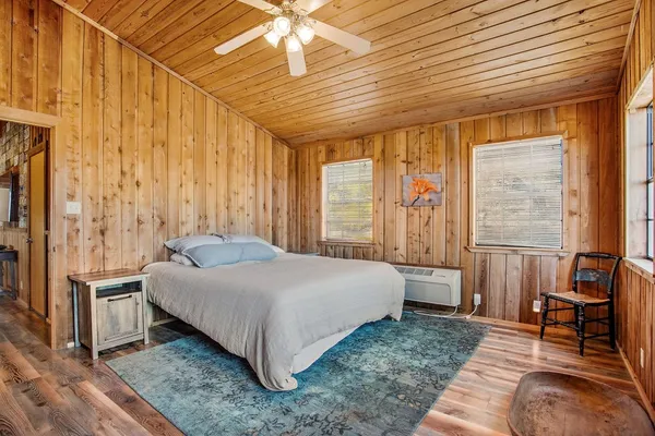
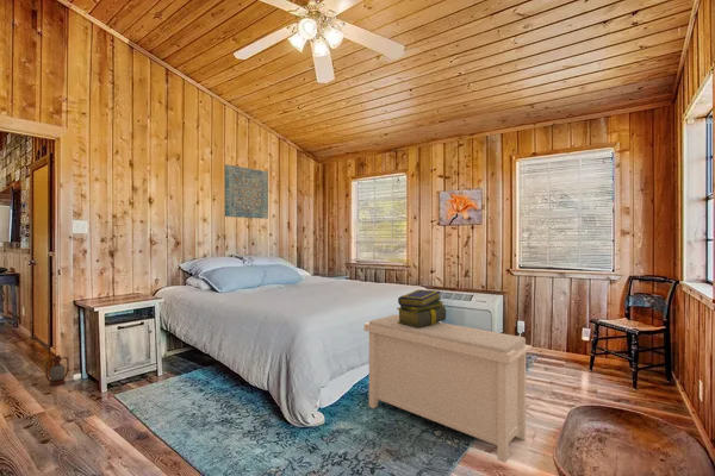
+ wall art [224,163,269,220]
+ lantern [44,345,70,388]
+ bench [362,313,533,464]
+ stack of books [396,288,447,328]
